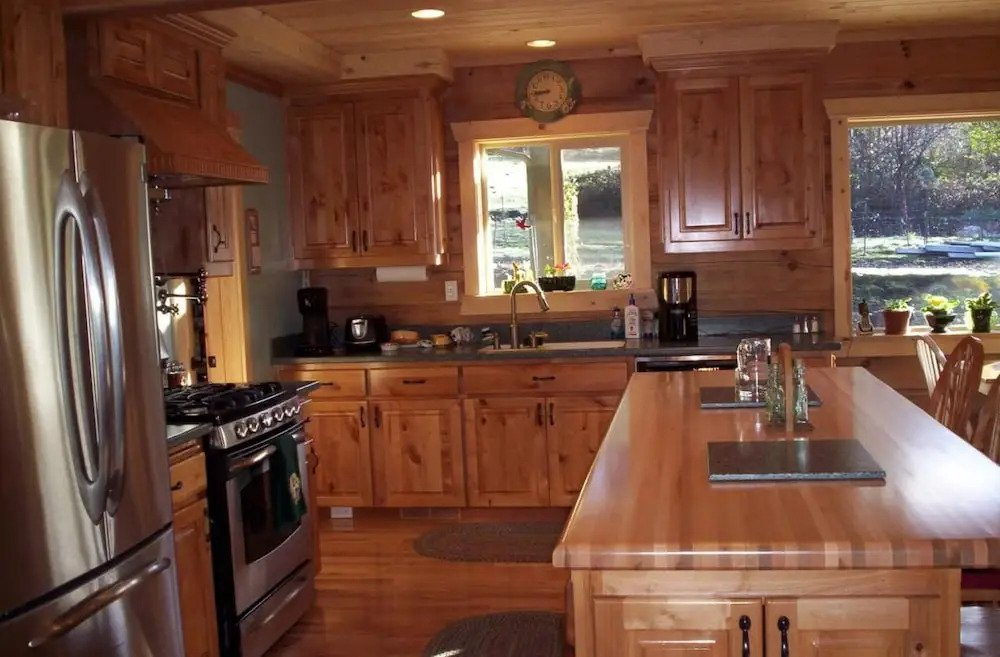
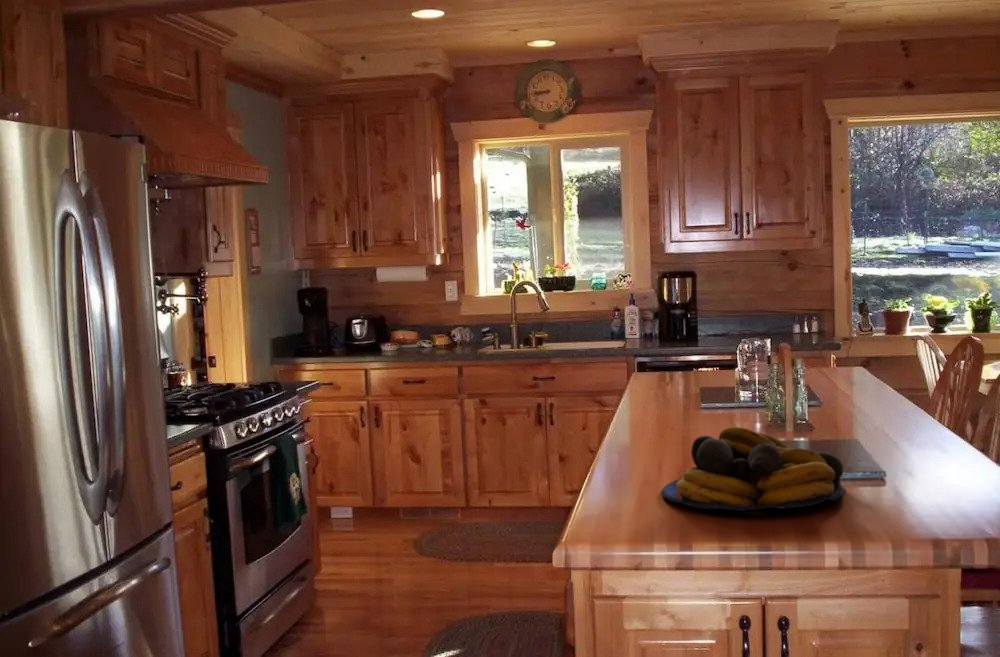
+ fruit bowl [660,426,847,512]
